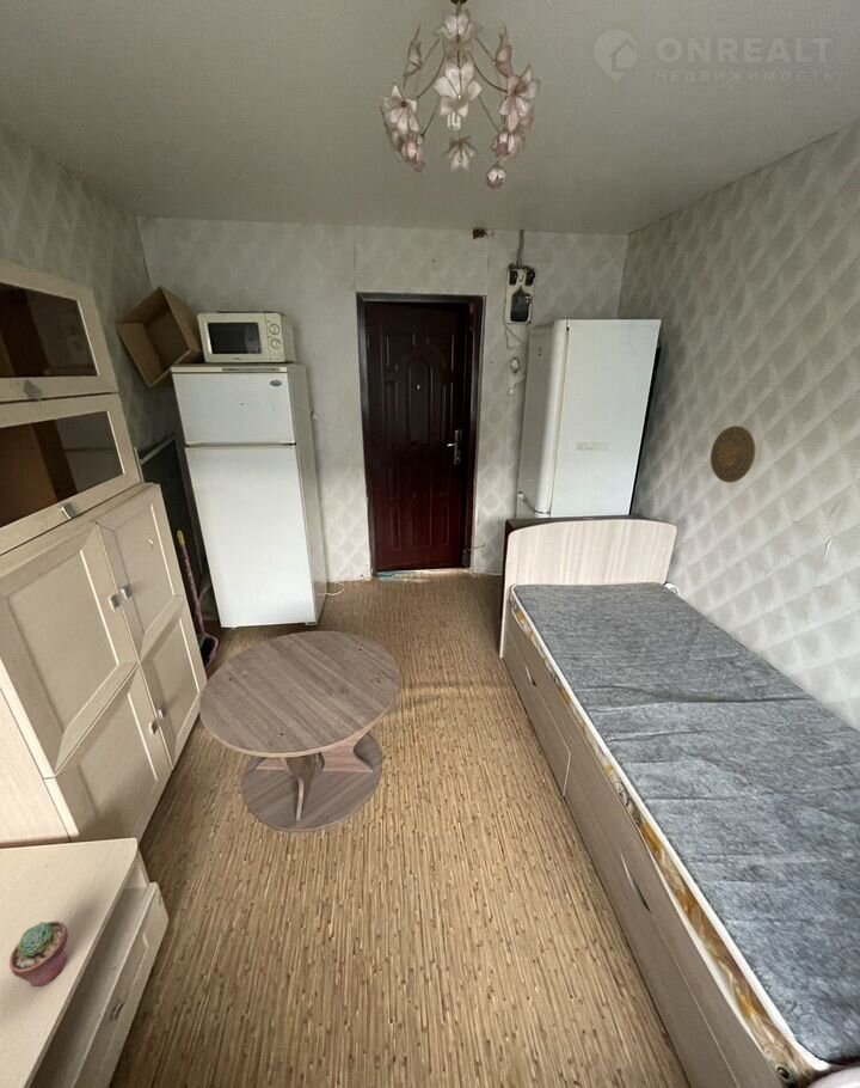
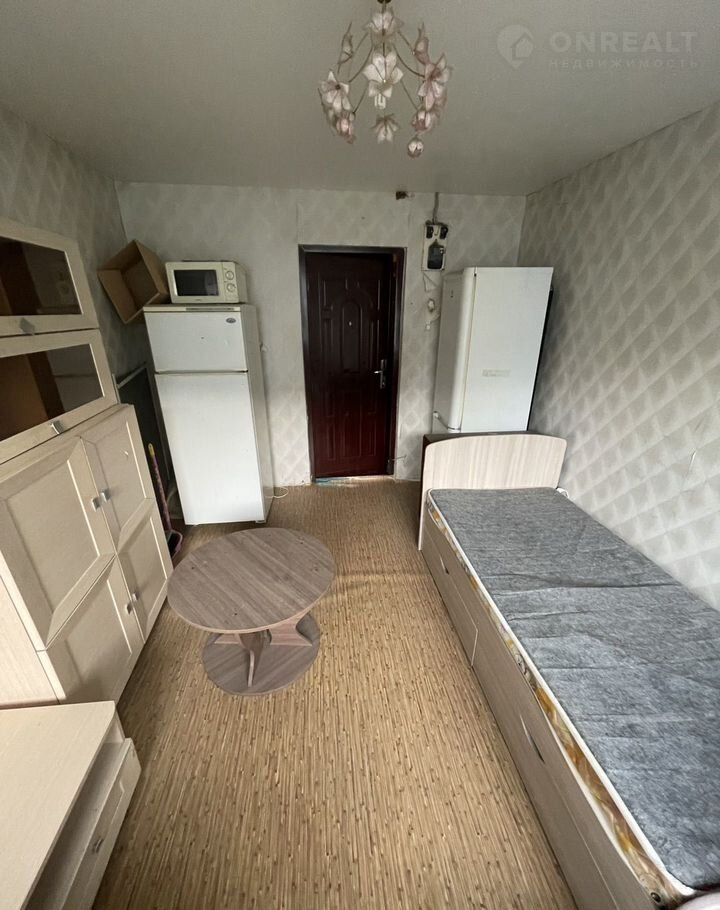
- decorative plate [710,424,756,484]
- potted succulent [8,919,69,989]
